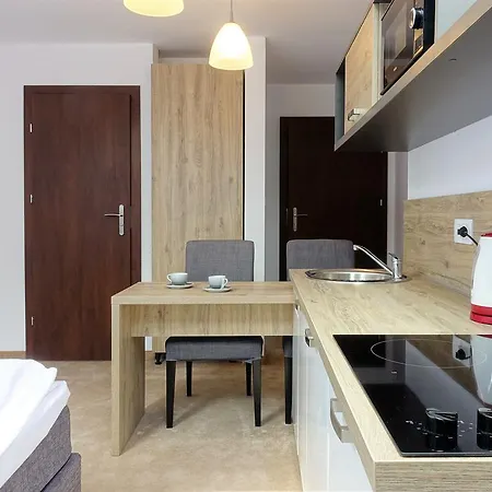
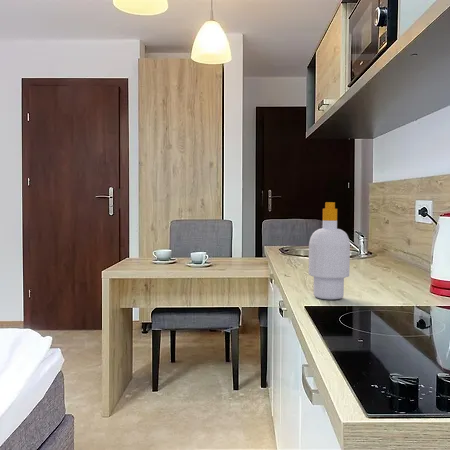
+ soap bottle [308,201,351,300]
